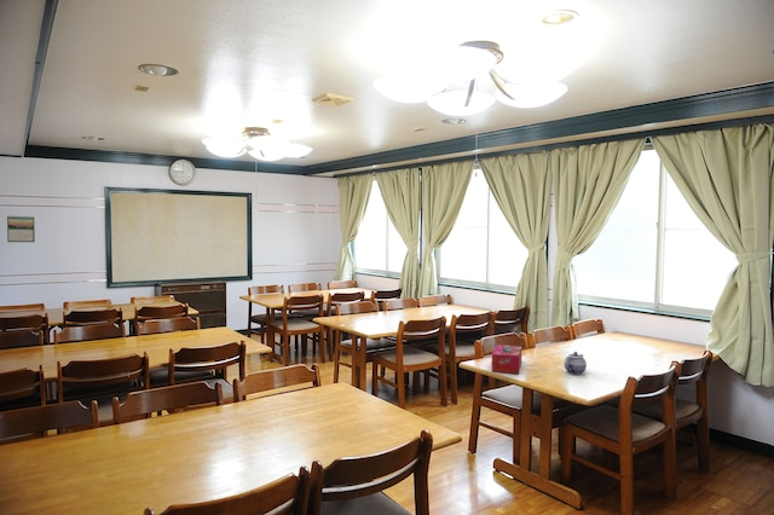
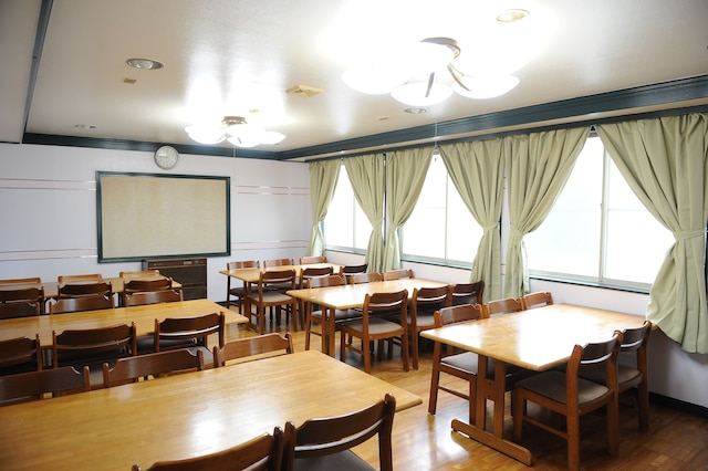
- teapot [564,351,588,375]
- tissue box [491,343,524,375]
- calendar [6,214,36,243]
